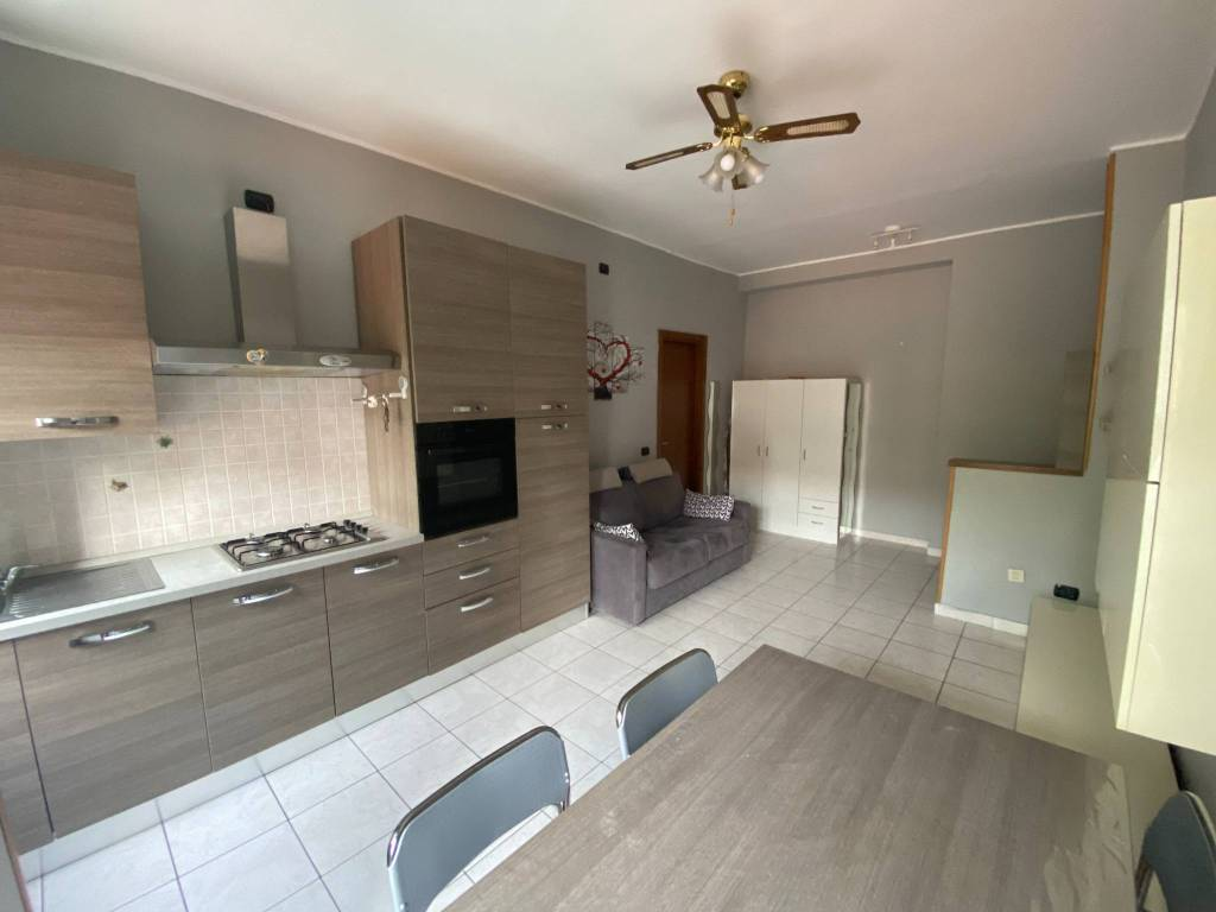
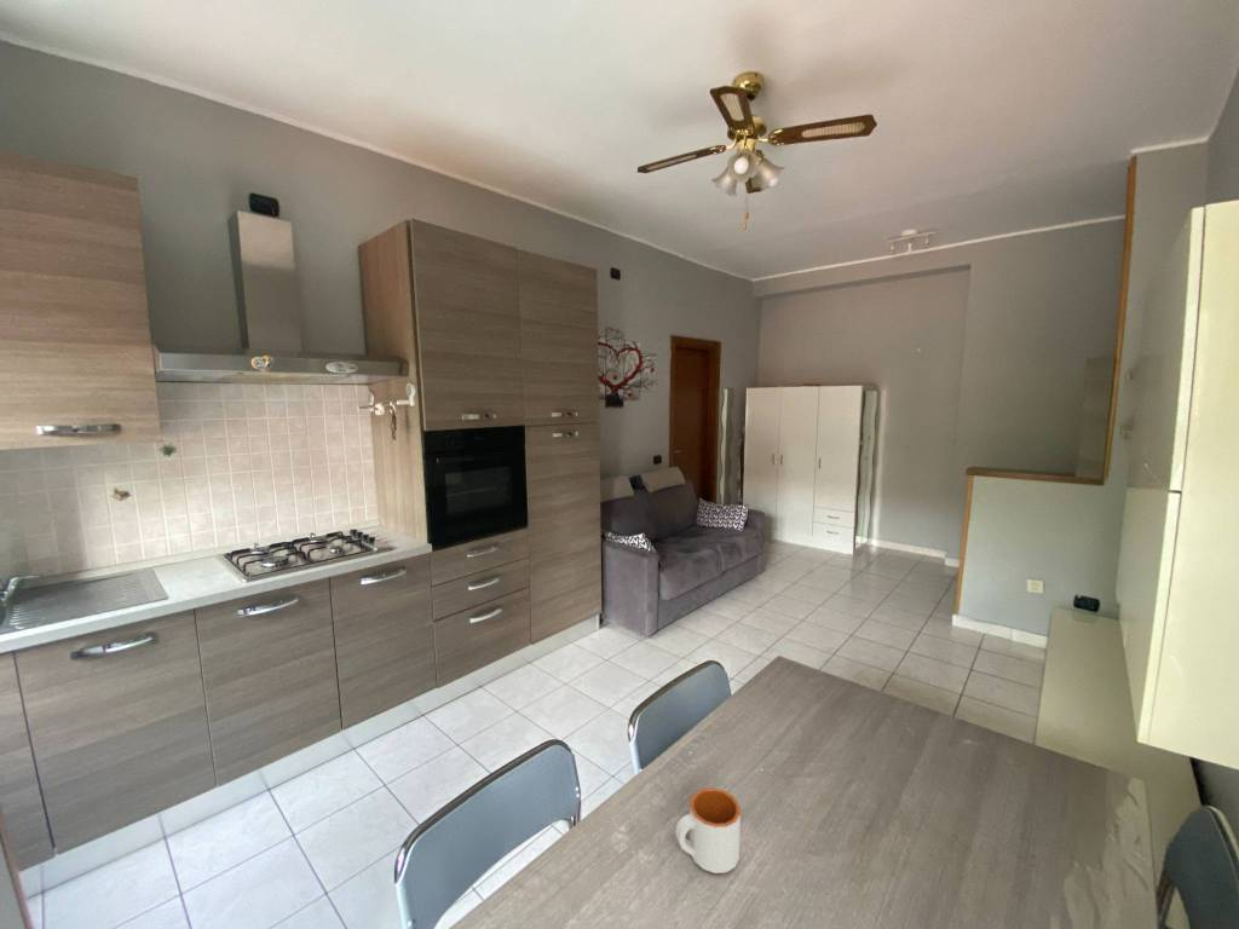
+ mug [674,786,742,875]
